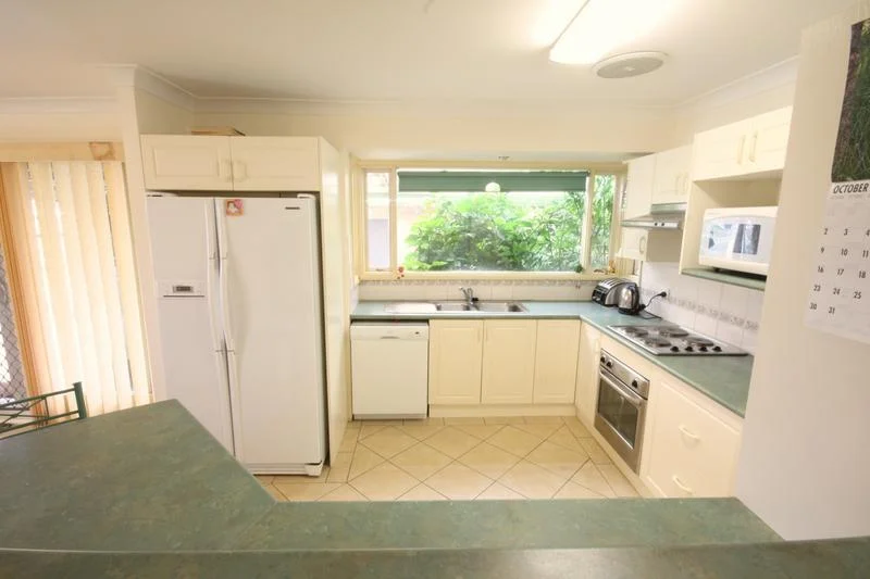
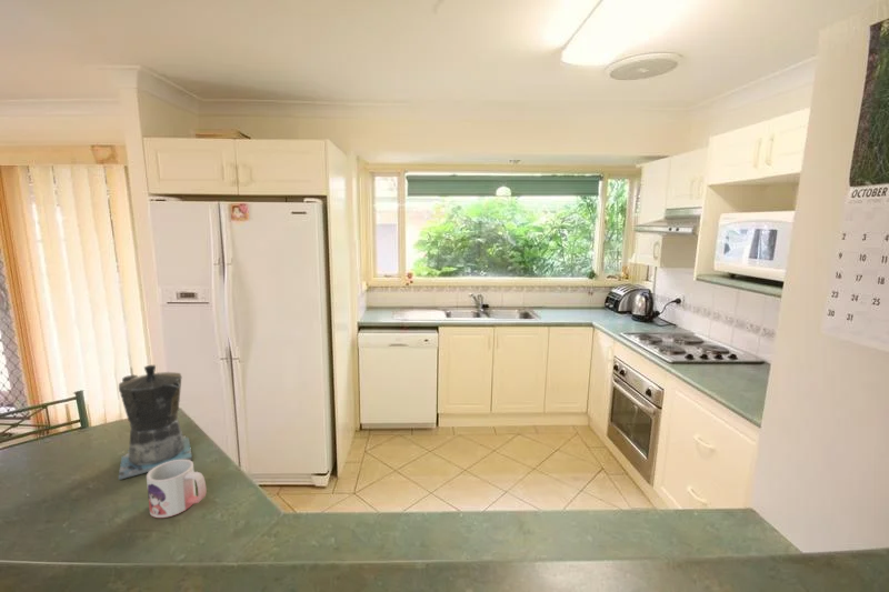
+ mug [146,460,208,519]
+ coffee maker [118,364,193,481]
